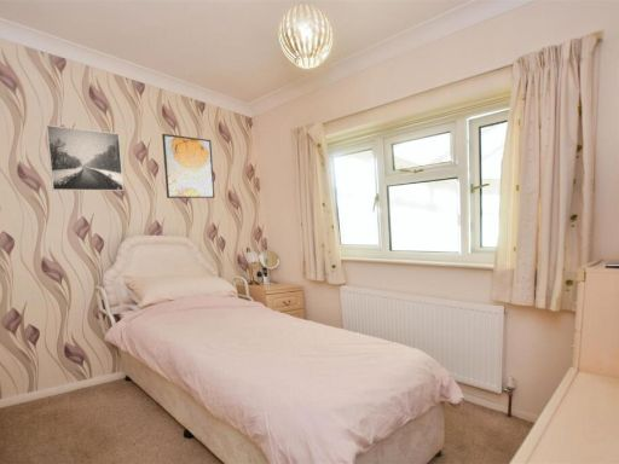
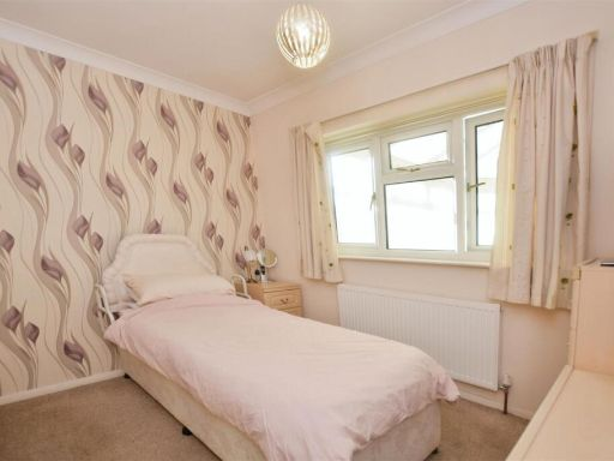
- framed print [161,133,215,199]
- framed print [45,124,125,192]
